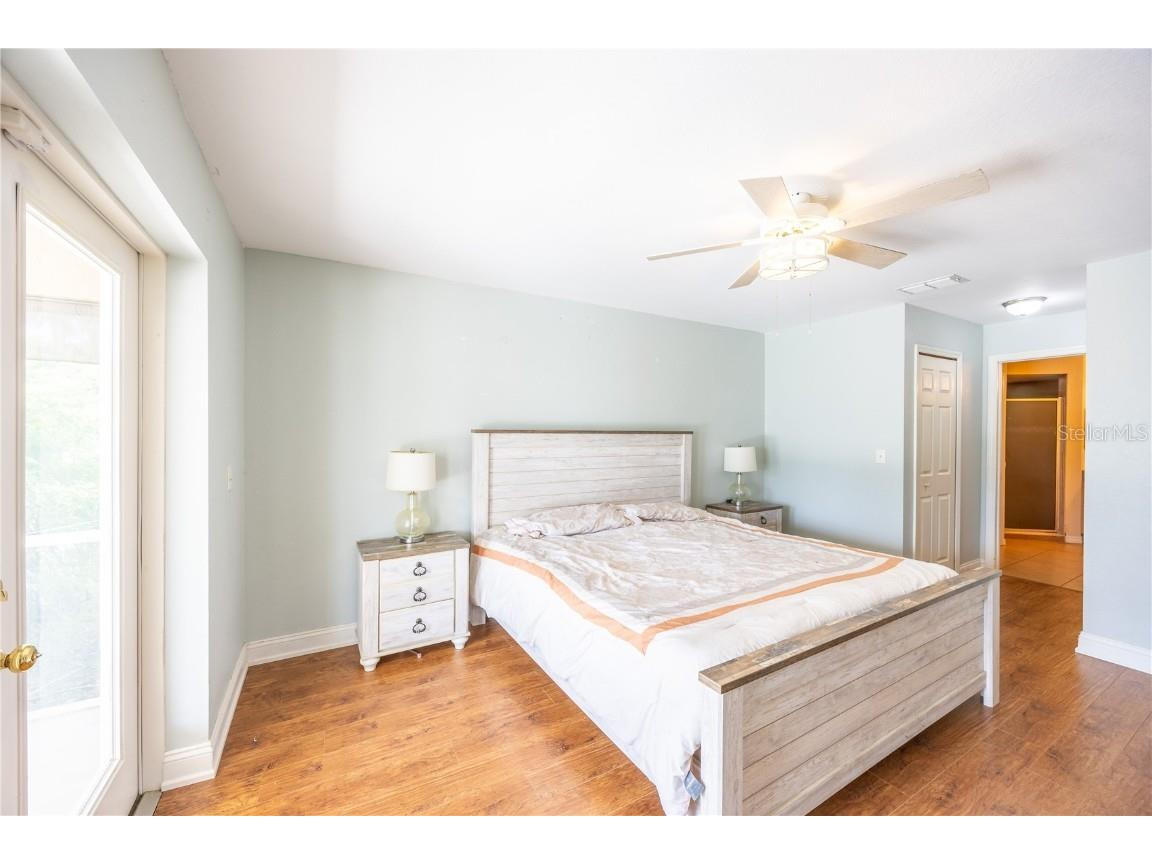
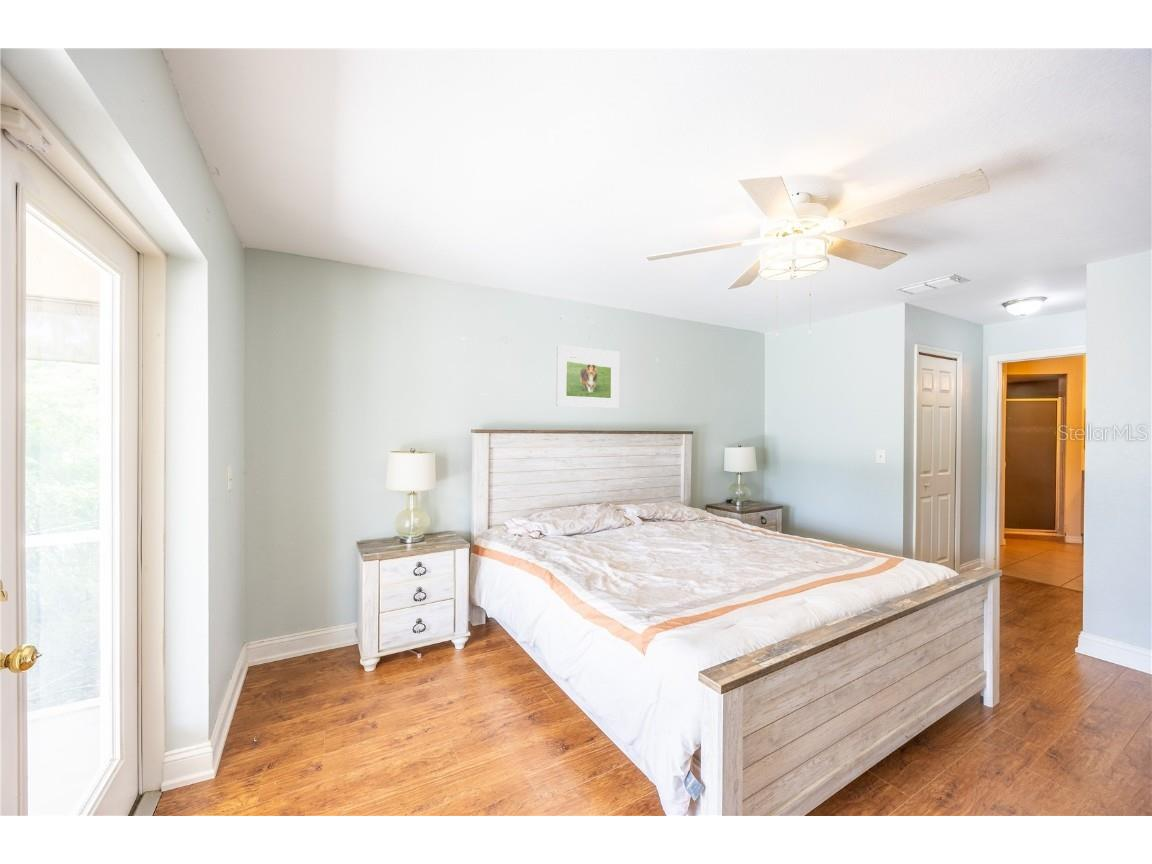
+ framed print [556,344,620,409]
